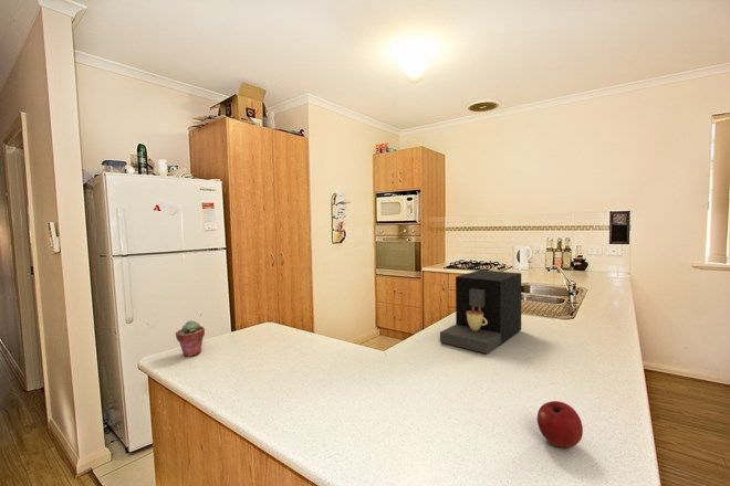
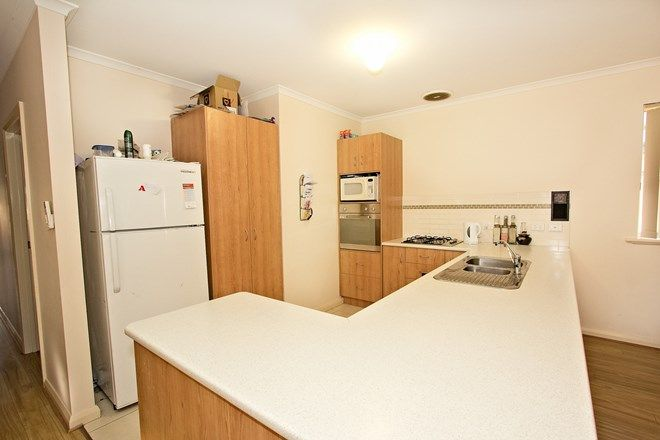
- apple [536,400,584,448]
- potted succulent [175,319,206,358]
- coffee maker [439,270,522,355]
